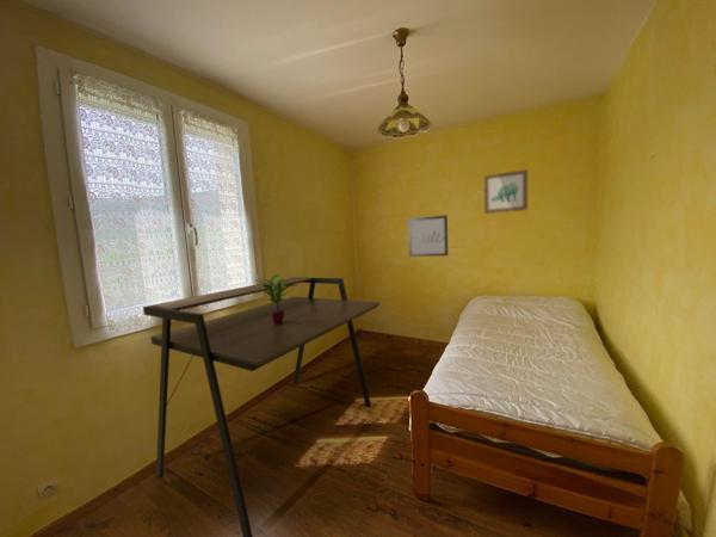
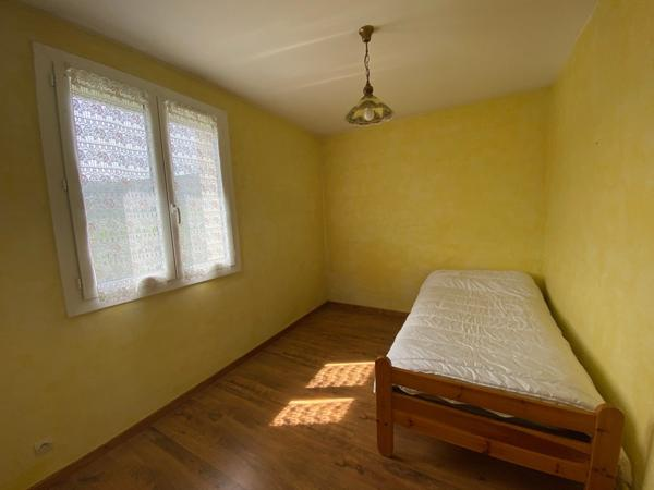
- desk [142,276,381,537]
- wall art [407,214,449,258]
- wall art [483,168,529,215]
- potted plant [255,273,300,325]
